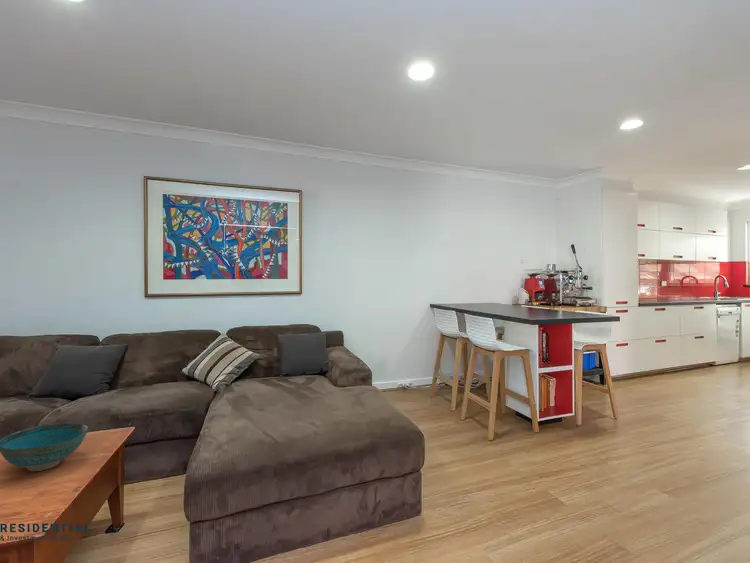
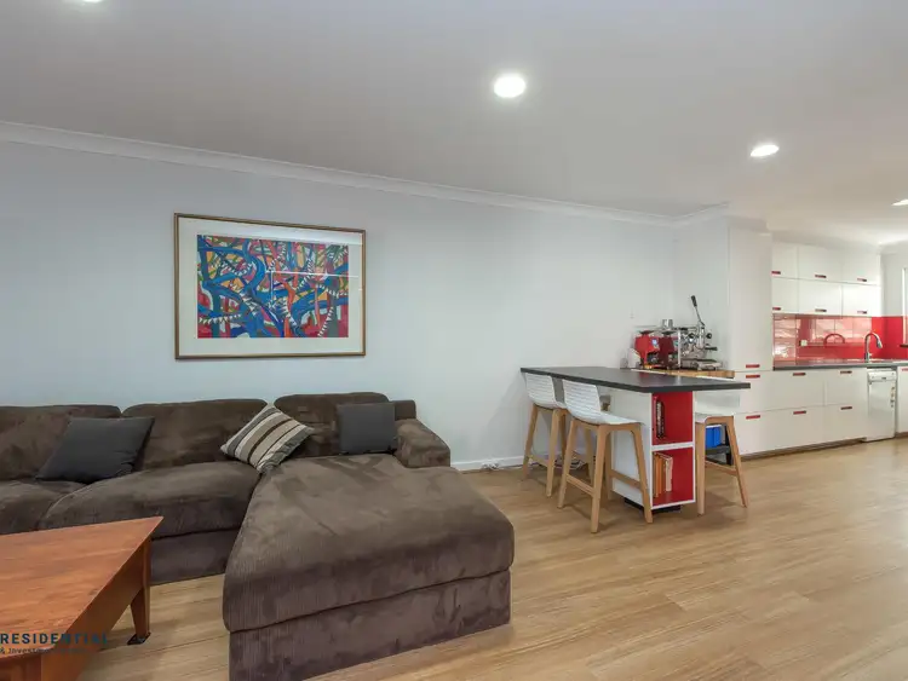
- bowl [0,422,90,472]
